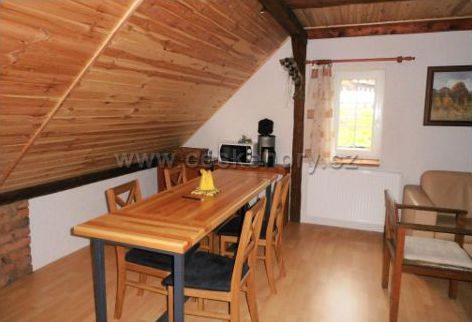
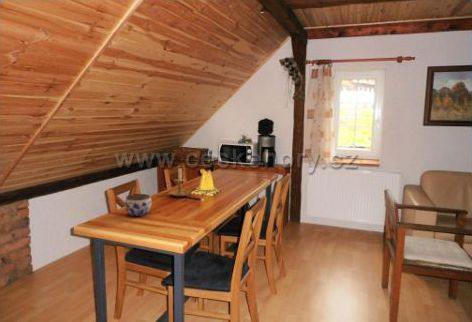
+ candle holder [168,166,192,197]
+ jar [124,193,152,217]
